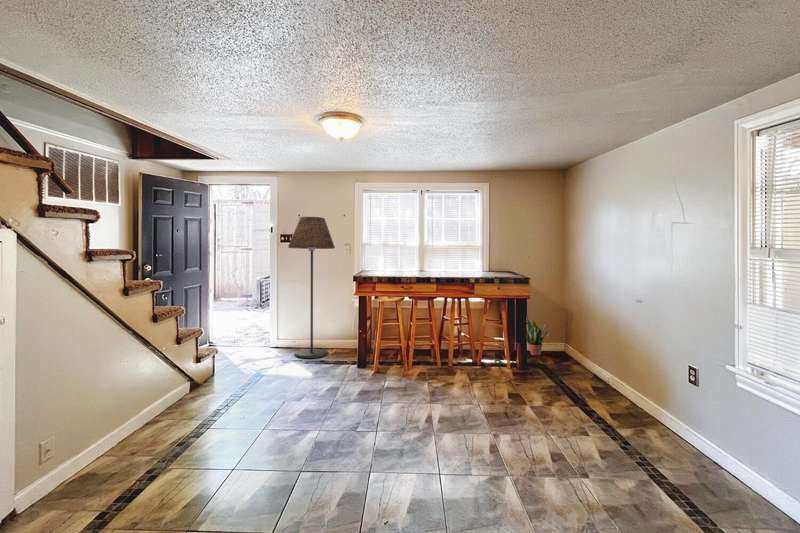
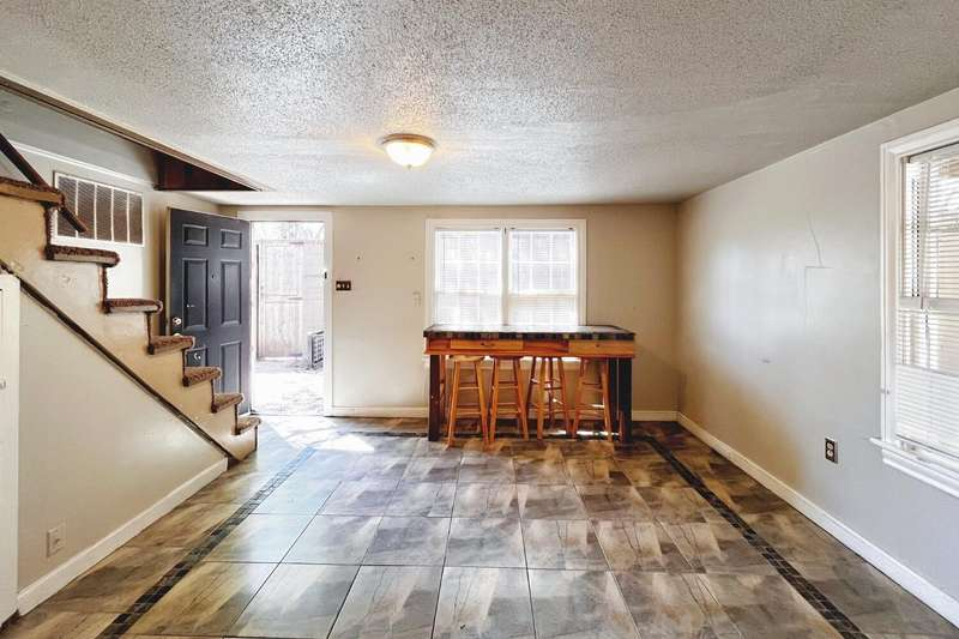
- potted plant [526,316,550,356]
- floor lamp [287,216,336,359]
